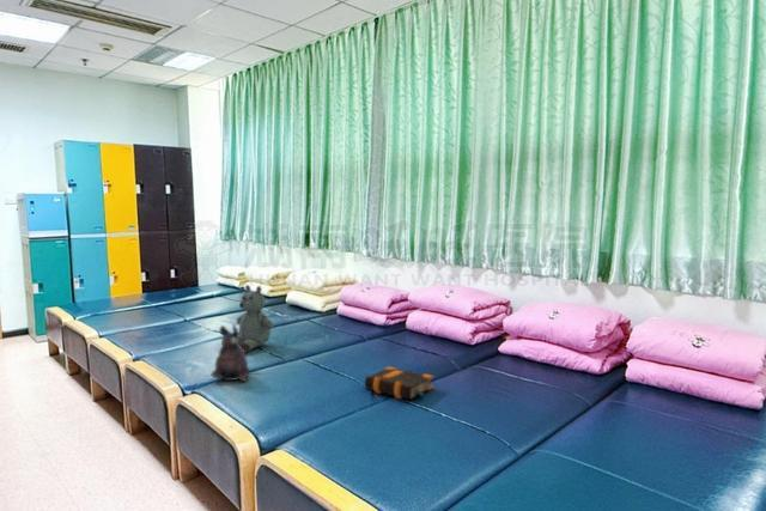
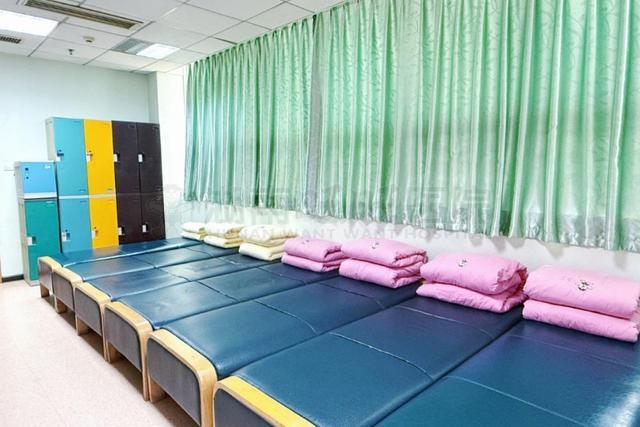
- plush toy [209,324,250,383]
- bible [364,365,434,401]
- stuffed bear [236,284,275,353]
